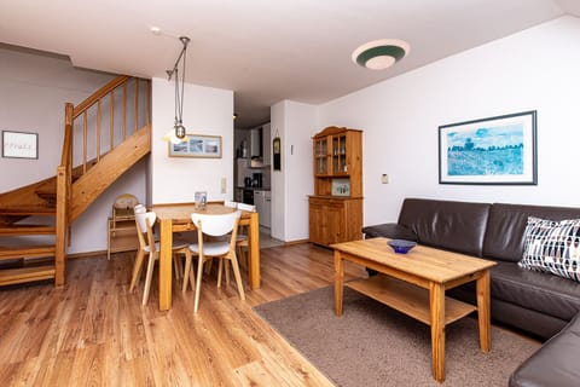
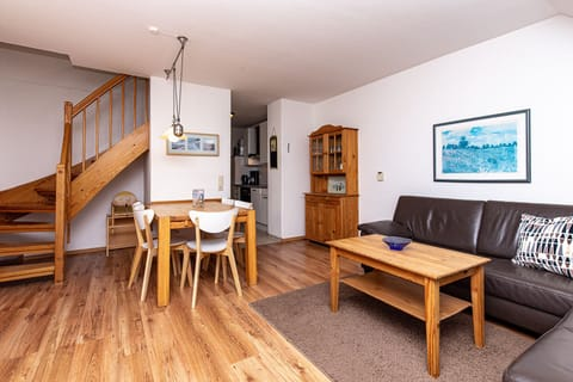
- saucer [350,37,411,70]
- wall art [0,129,40,161]
